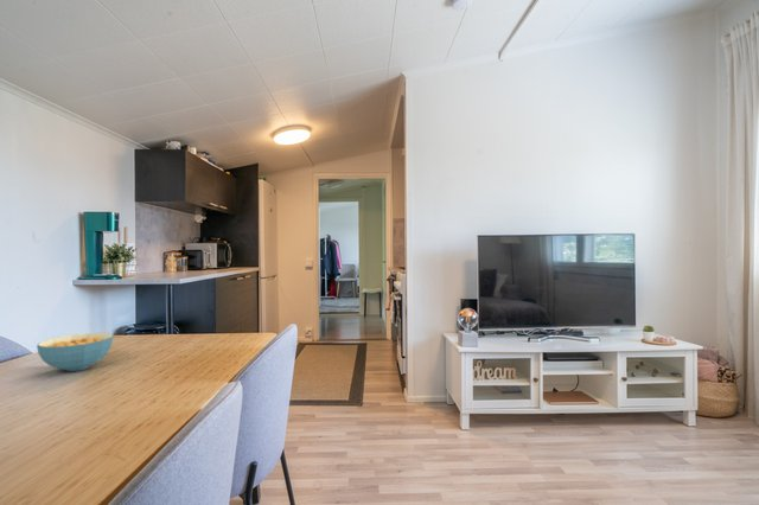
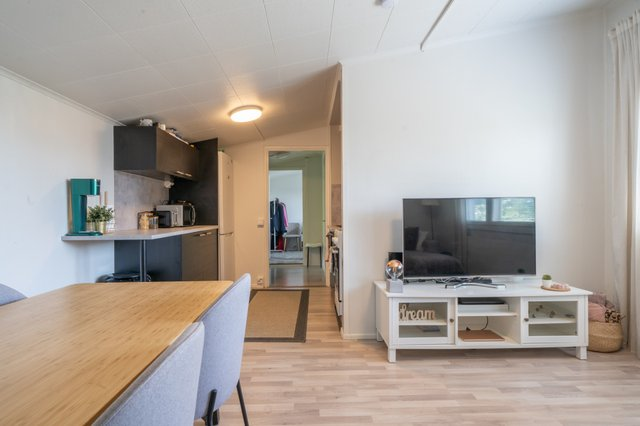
- cereal bowl [36,332,114,372]
